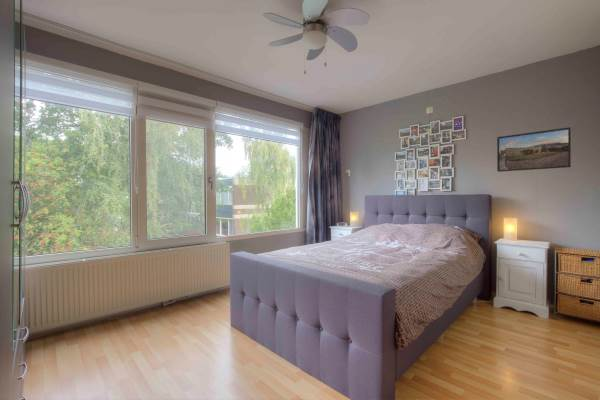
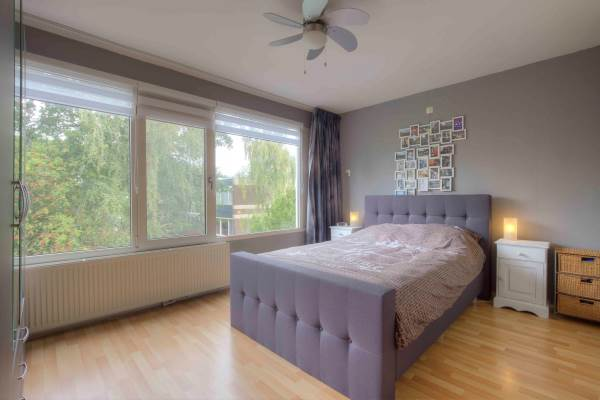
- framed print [496,126,572,173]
